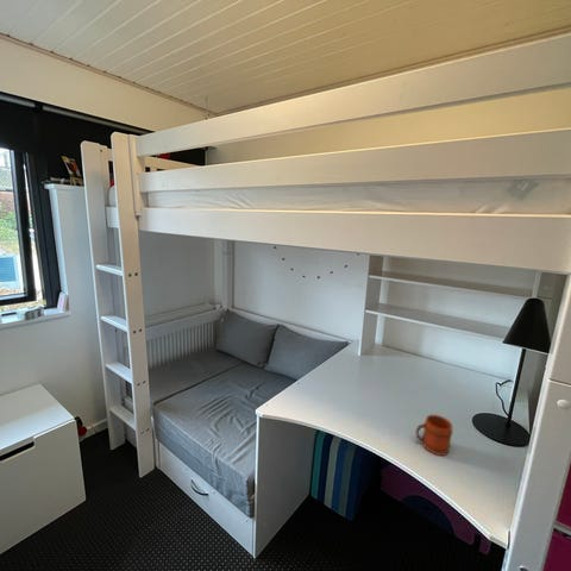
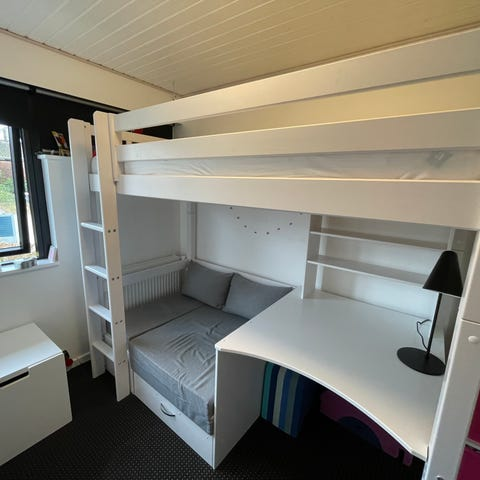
- mug [415,414,453,457]
